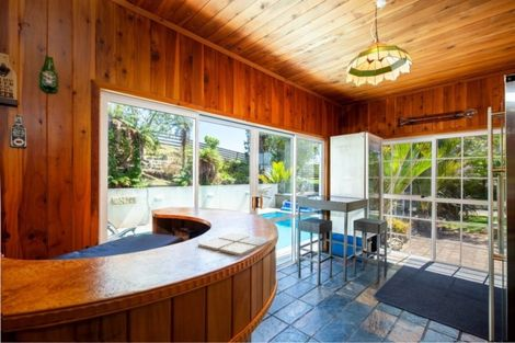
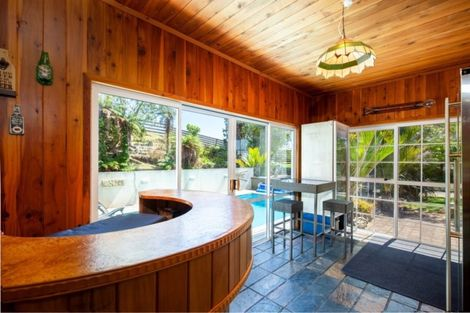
- drink coaster [197,231,273,258]
